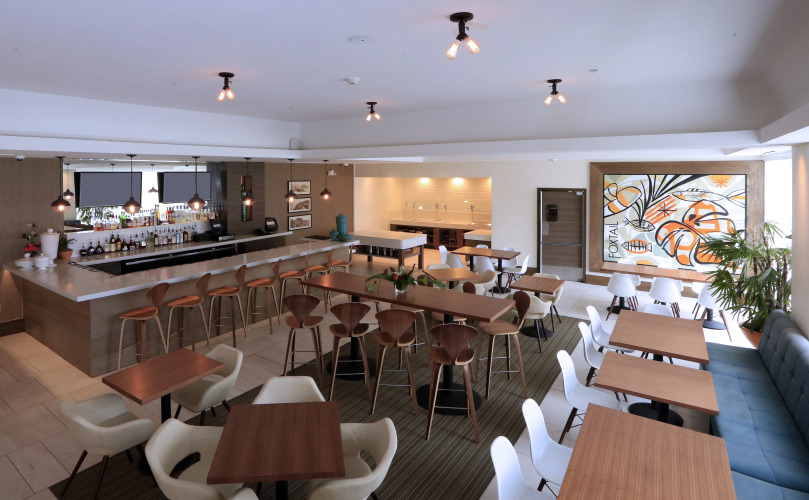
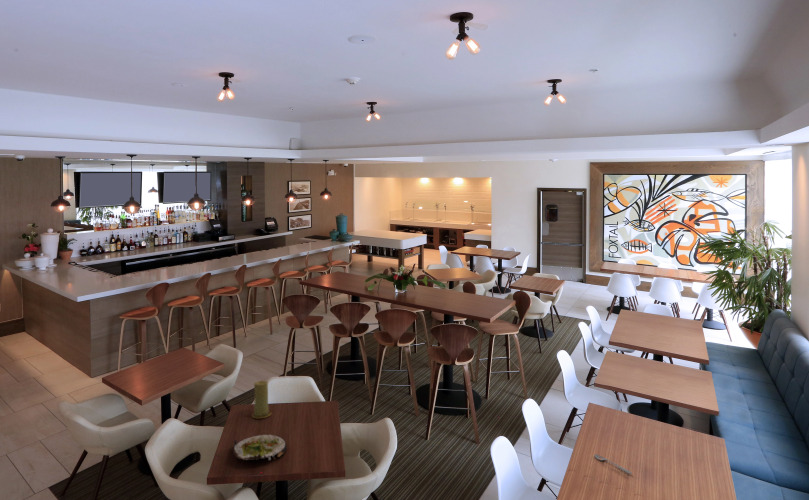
+ candle [251,380,272,419]
+ salad plate [232,434,288,461]
+ spoon [593,453,633,475]
